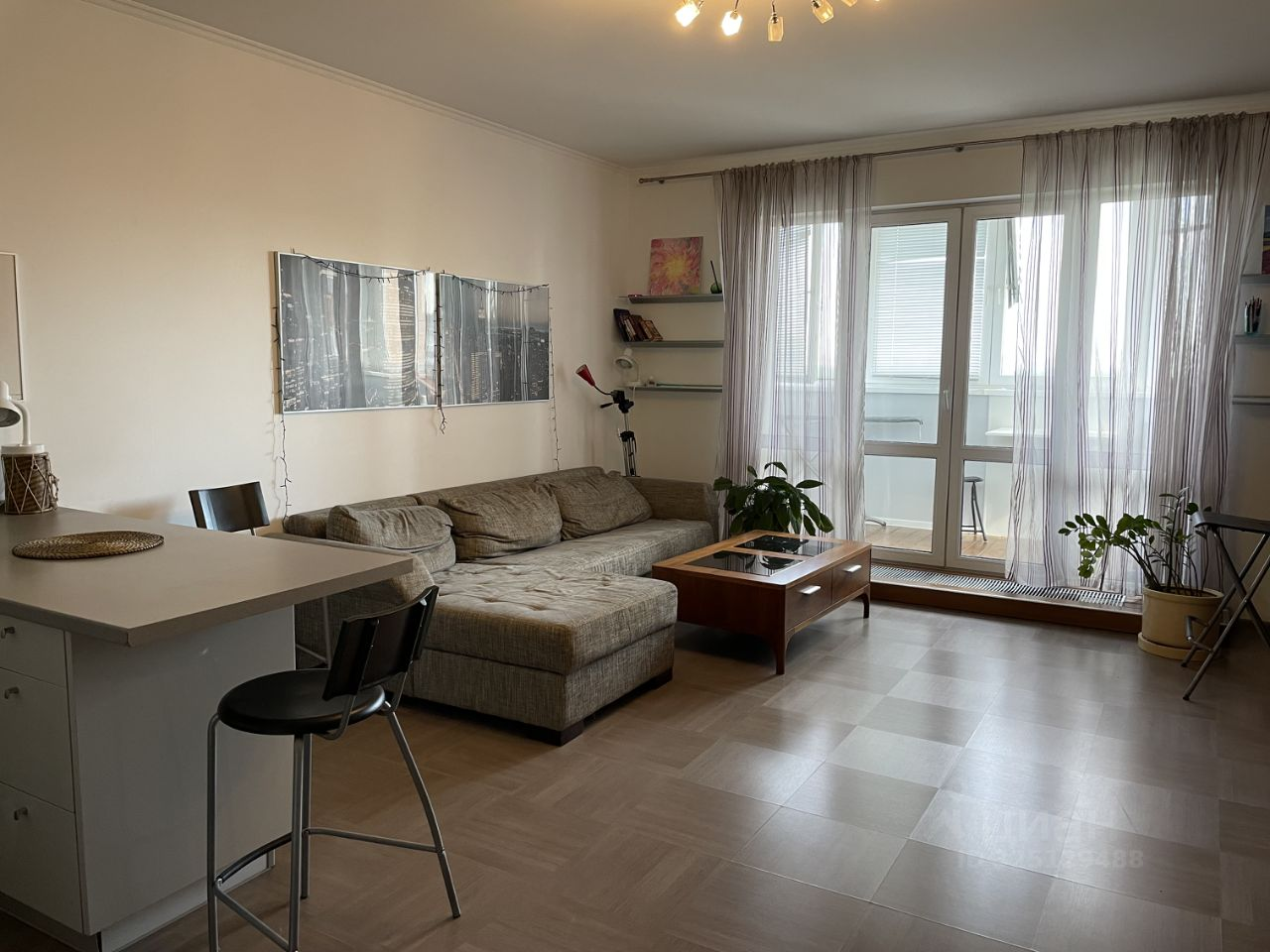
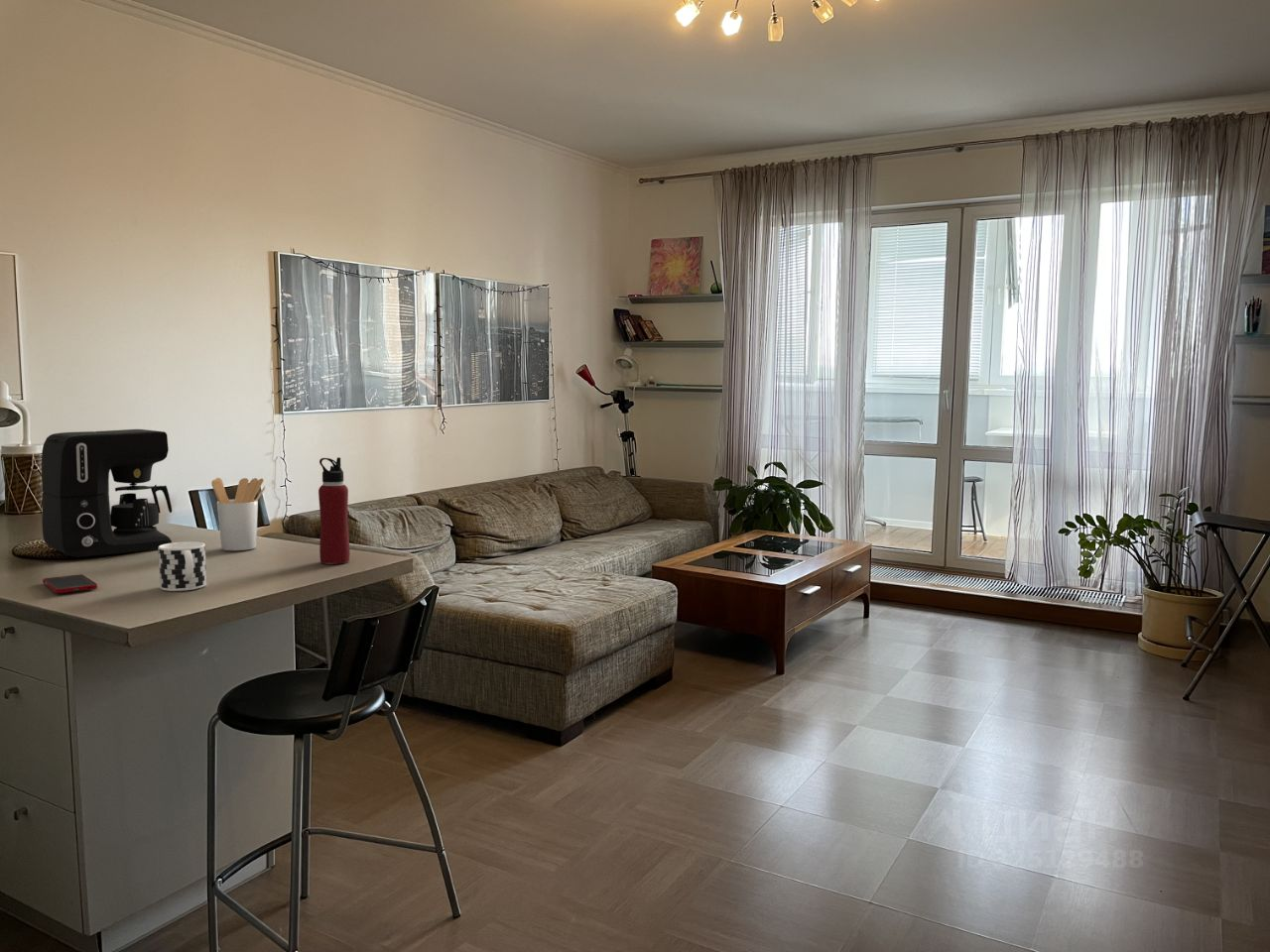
+ cell phone [42,573,98,594]
+ water bottle [318,456,351,565]
+ coffee maker [41,428,173,558]
+ utensil holder [210,477,267,551]
+ cup [158,540,207,592]
